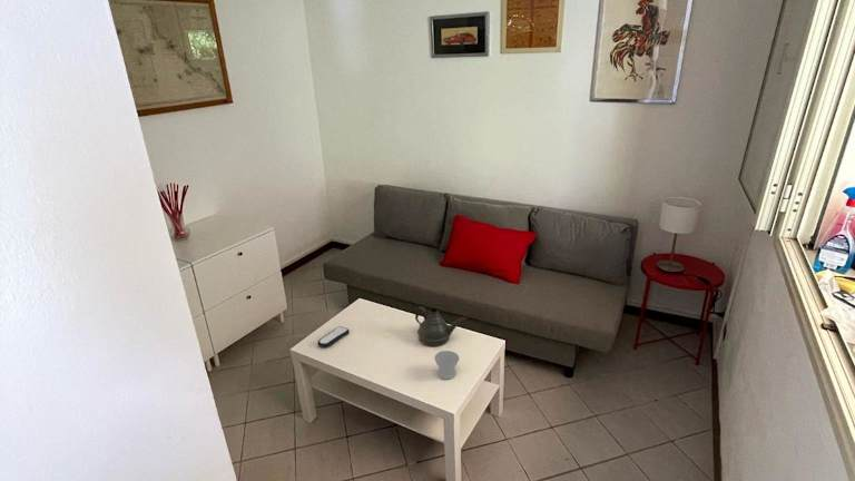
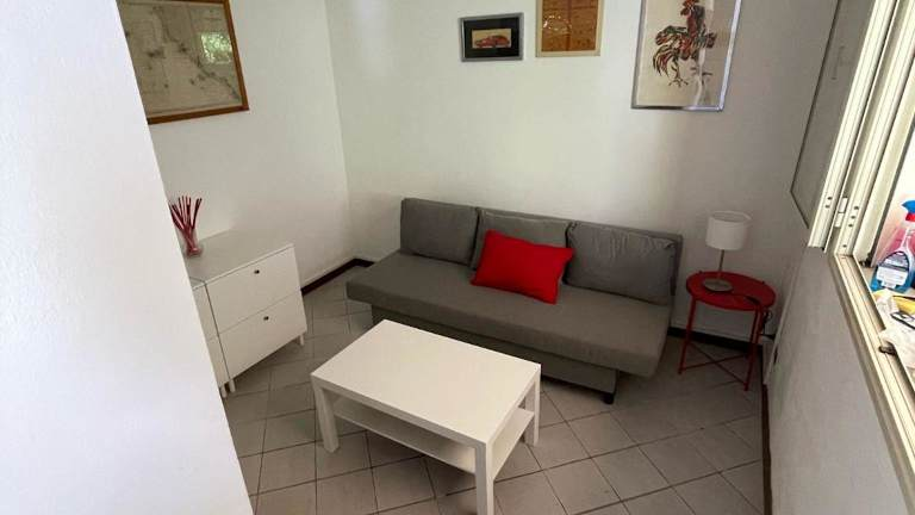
- teapot [414,305,468,347]
- remote control [316,325,351,349]
- cup [433,350,460,380]
